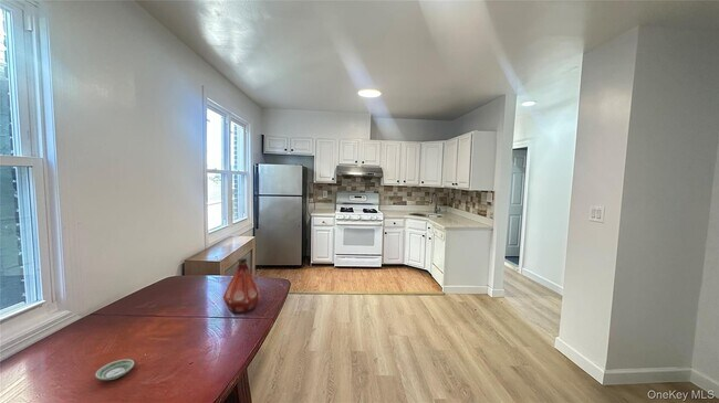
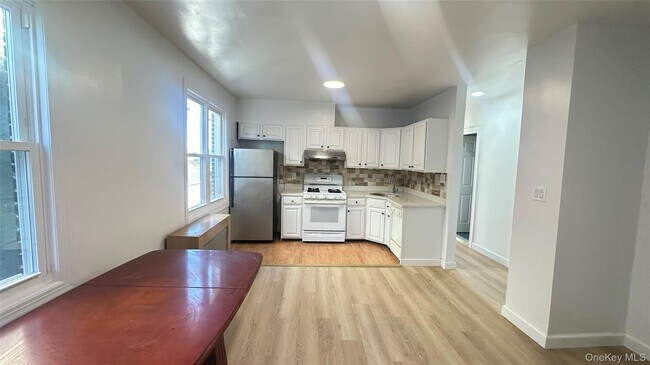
- saucer [94,358,135,381]
- bottle [222,257,261,316]
